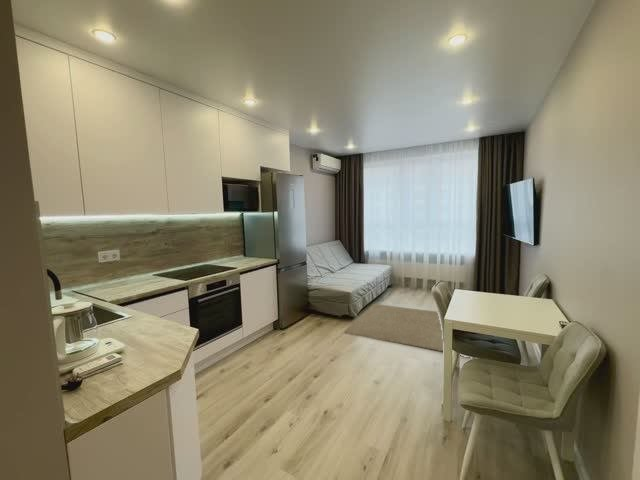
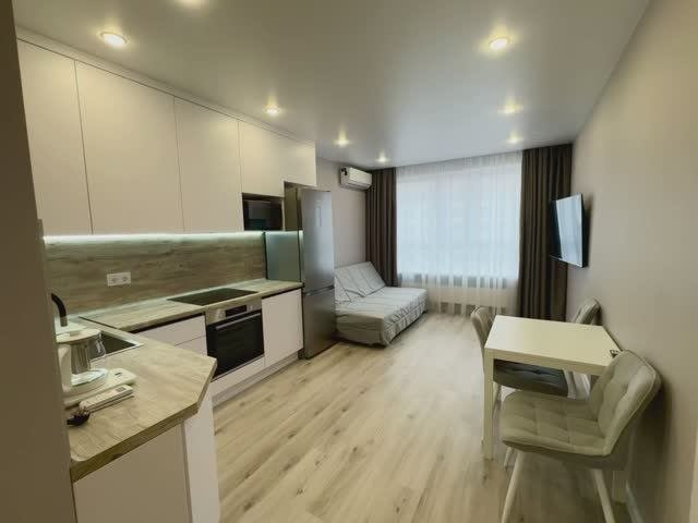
- rug [343,303,444,352]
